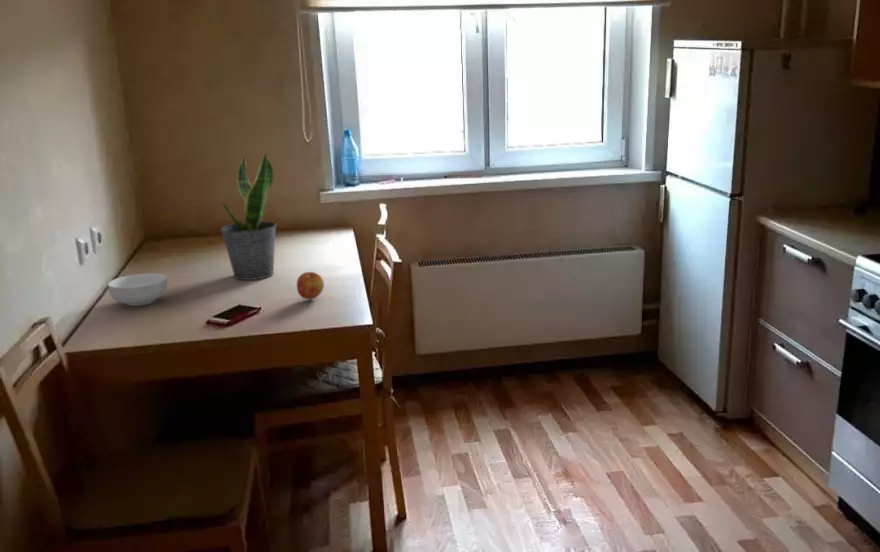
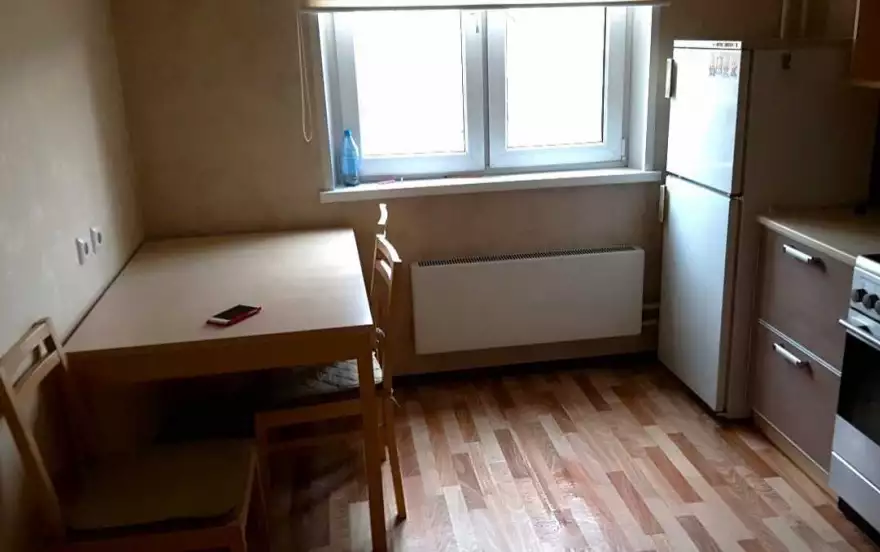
- apple [296,271,325,301]
- potted plant [219,153,278,281]
- cereal bowl [107,273,168,307]
